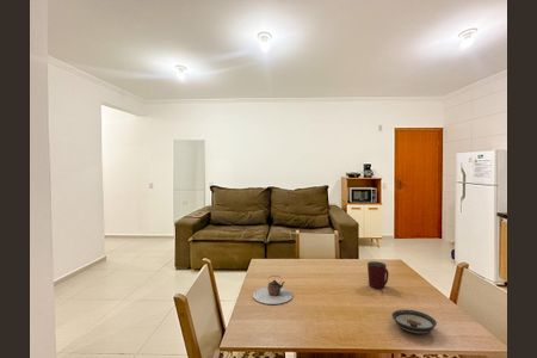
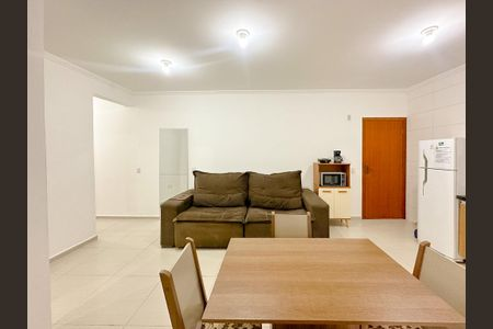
- saucer [390,308,438,334]
- teapot [252,274,294,305]
- mug [366,260,389,289]
